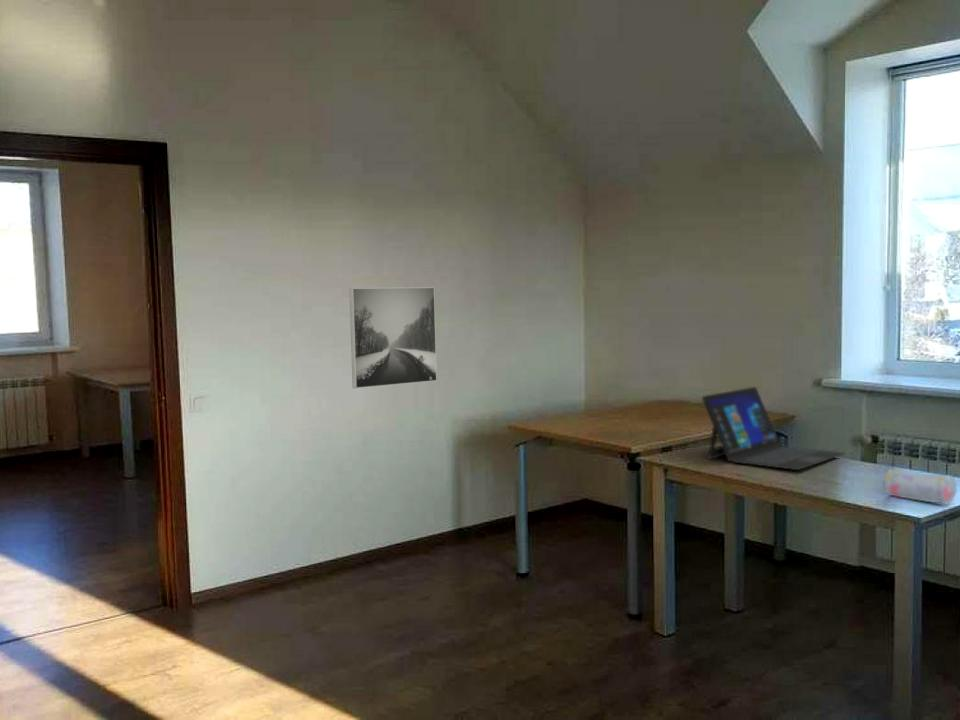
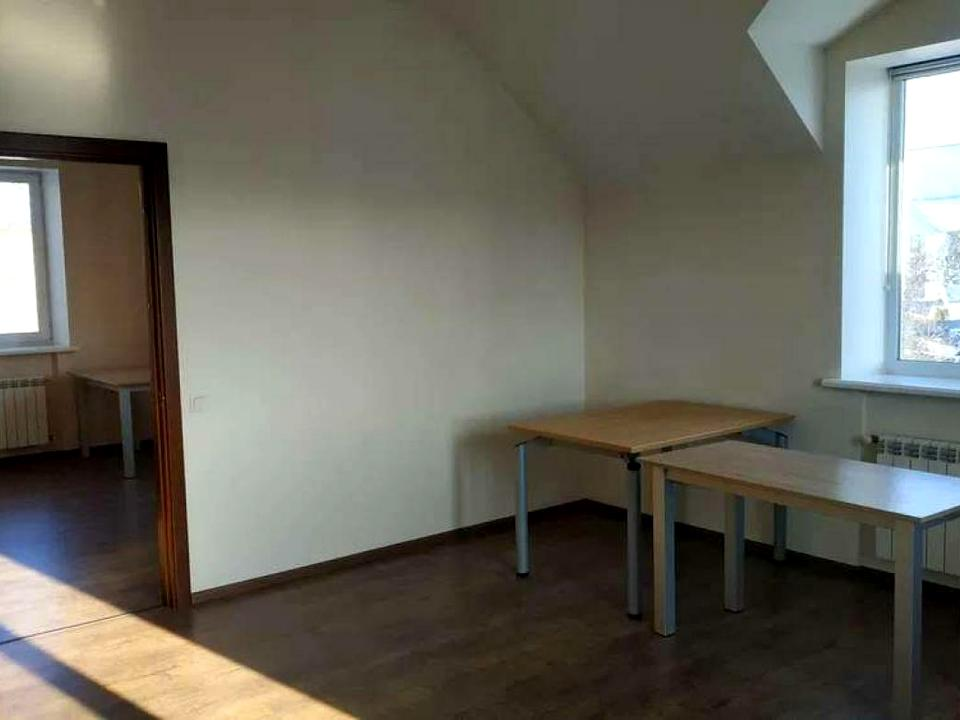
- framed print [348,286,438,389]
- laptop [701,386,847,471]
- pencil case [882,466,958,505]
